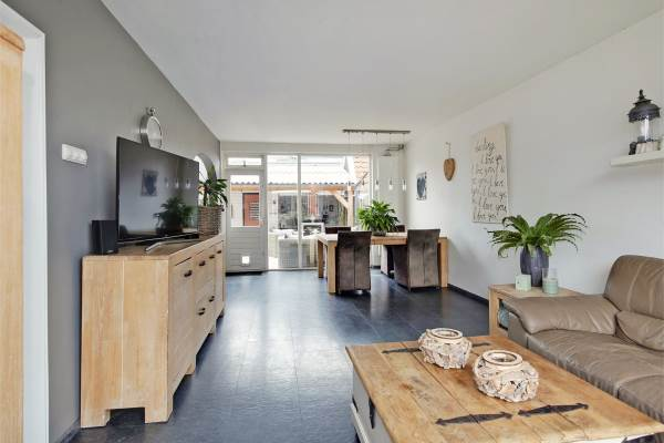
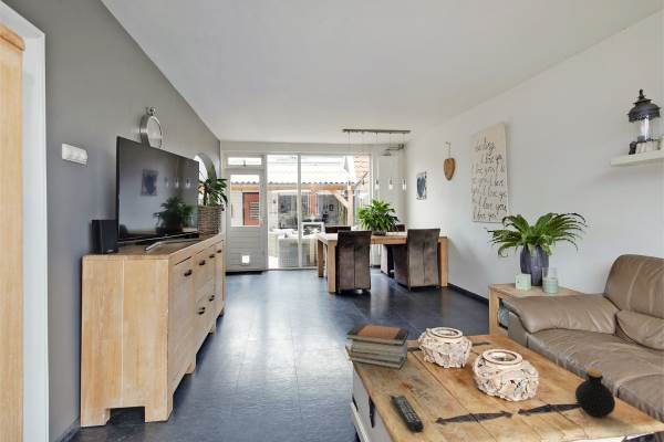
+ remote control [390,393,425,434]
+ bottle [574,367,616,418]
+ book stack [345,323,409,370]
